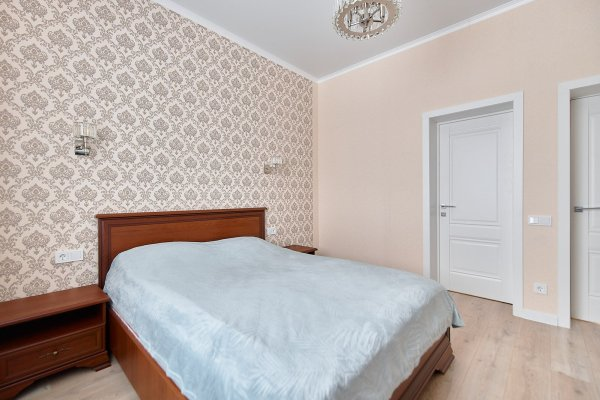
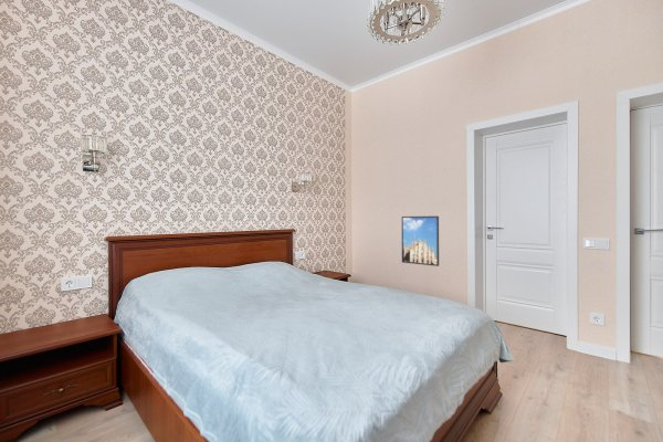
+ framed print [401,215,440,267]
